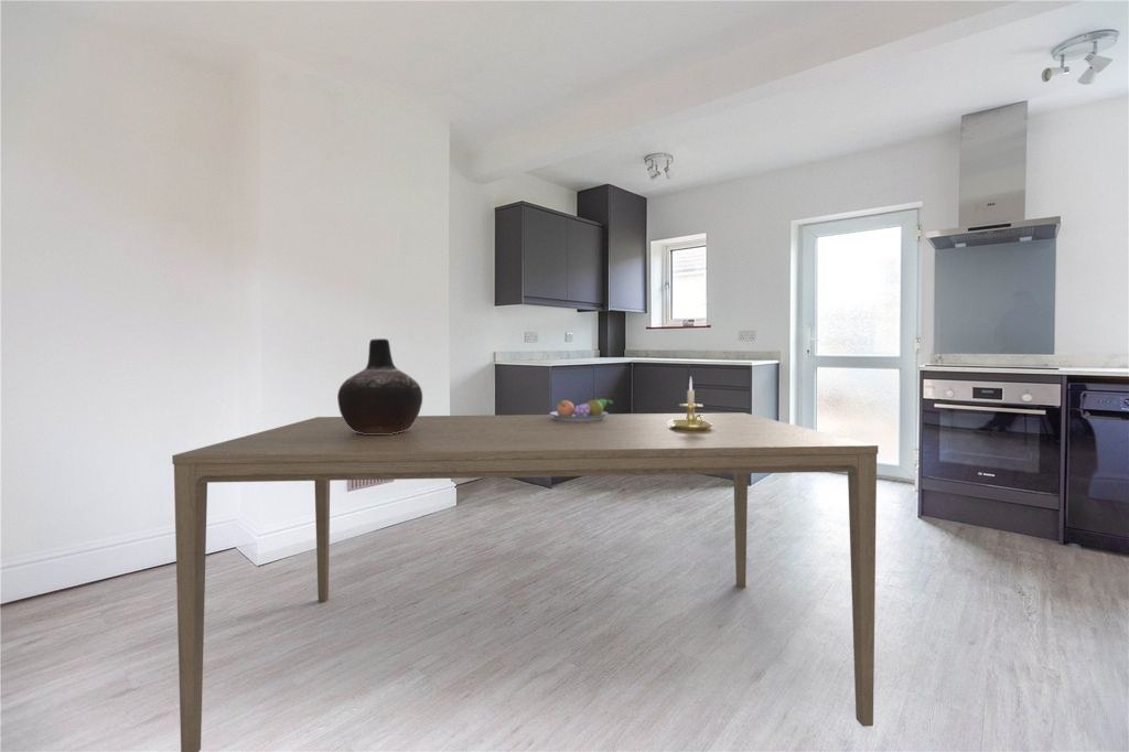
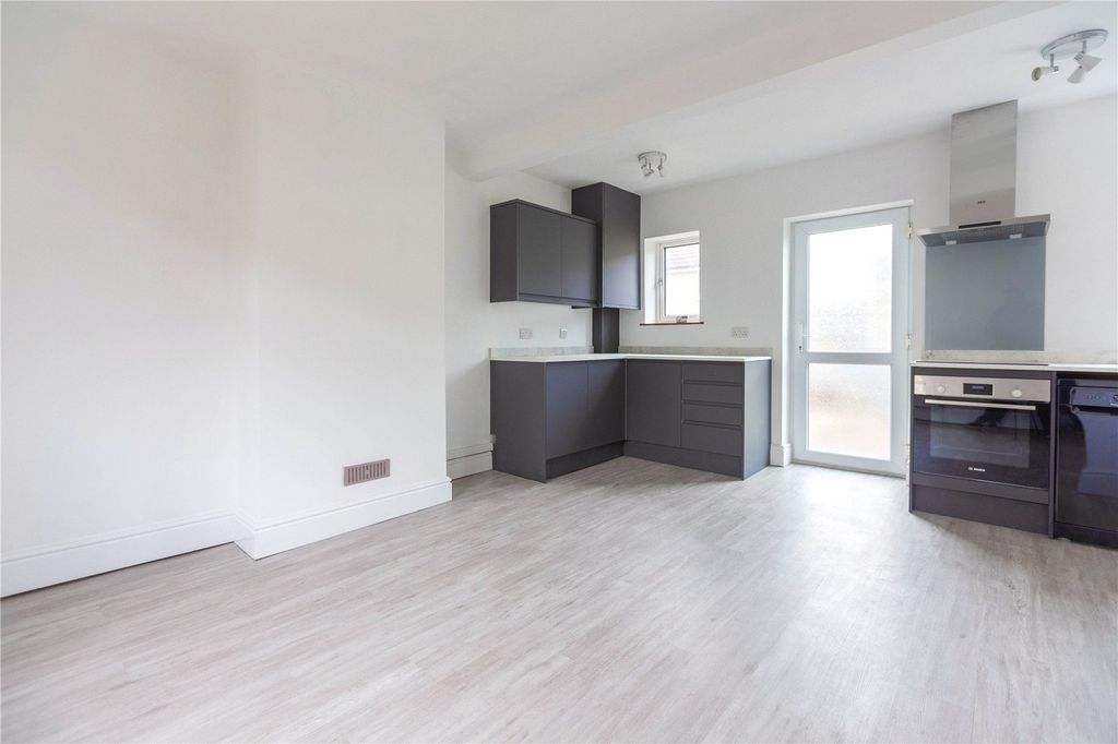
- dining table [171,411,879,752]
- vase [336,337,423,434]
- candle holder [668,376,713,431]
- fruit bowl [549,396,614,421]
